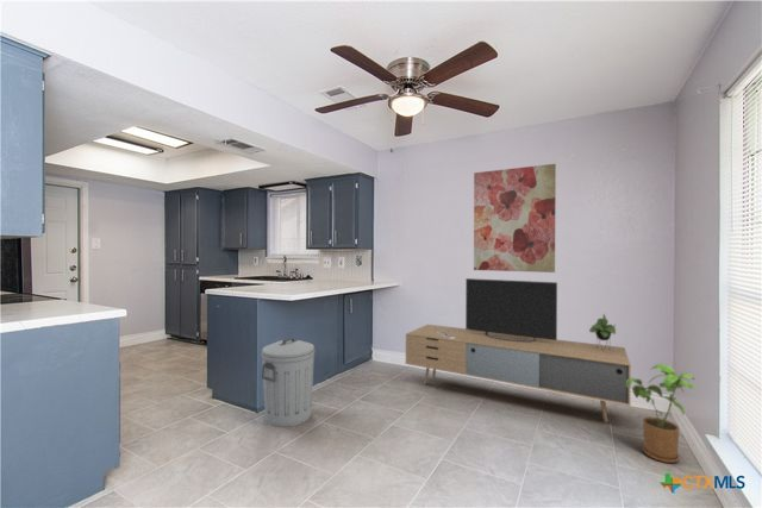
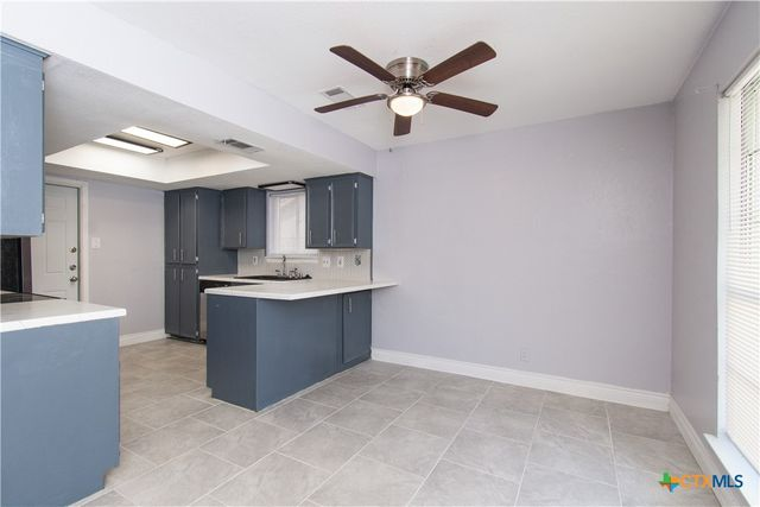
- house plant [626,363,697,464]
- wall art [473,163,557,274]
- media console [405,277,632,424]
- trash can [261,337,316,428]
